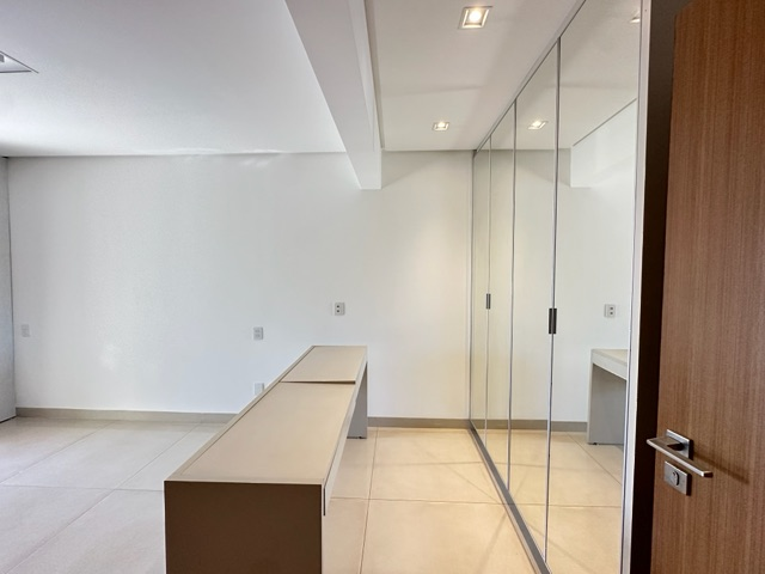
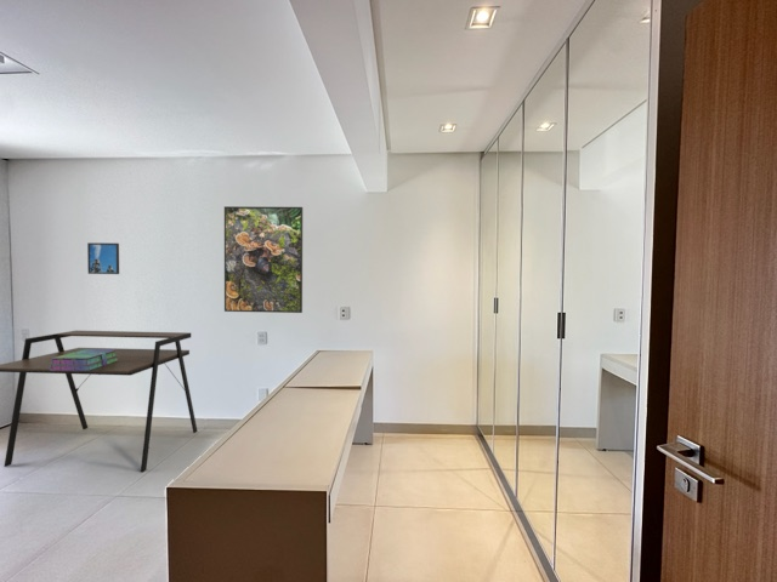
+ desk [0,330,199,473]
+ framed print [223,205,304,314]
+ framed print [86,241,120,275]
+ stack of books [50,349,118,371]
